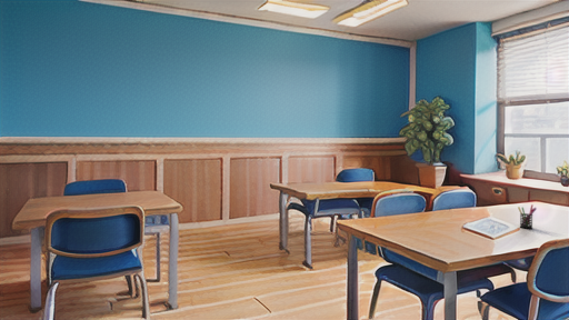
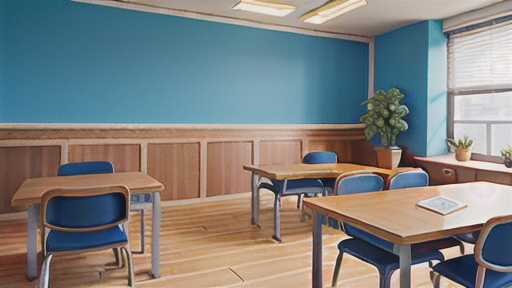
- pen holder [517,203,538,229]
